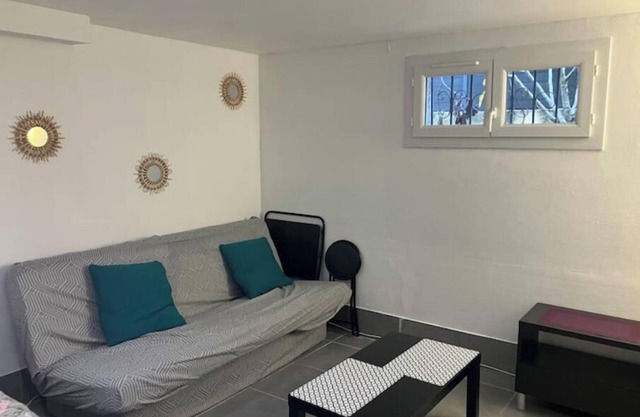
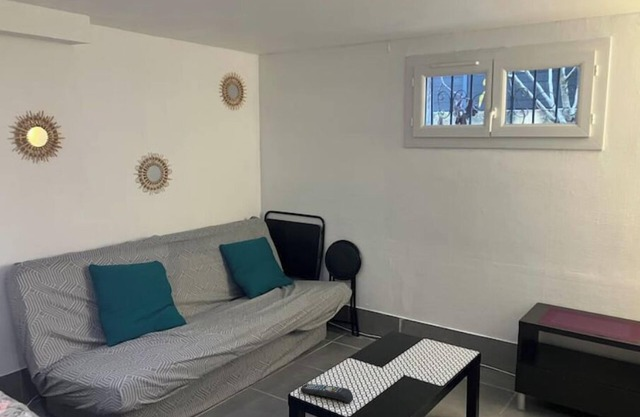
+ remote control [299,383,354,404]
